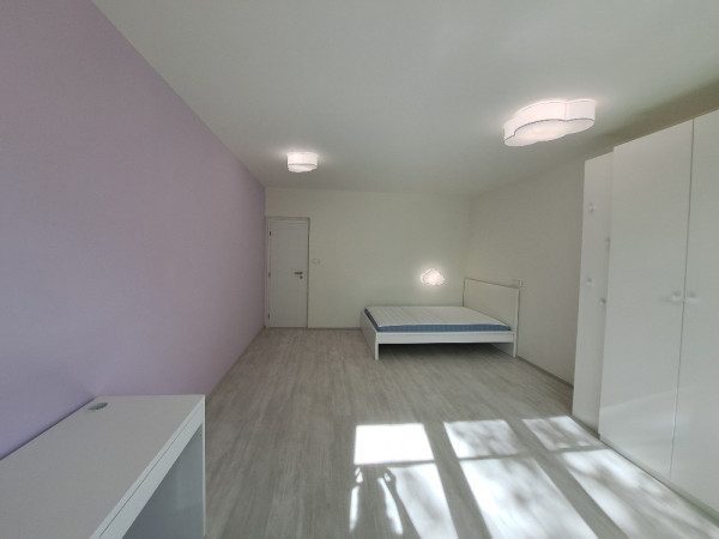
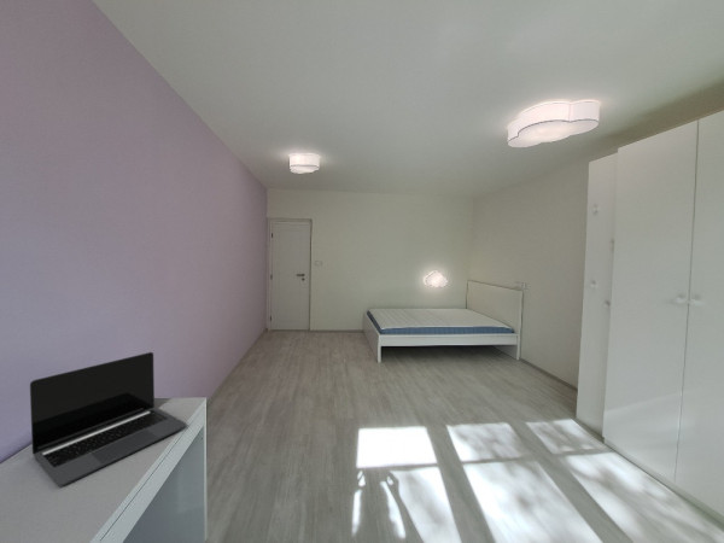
+ laptop [29,351,187,487]
